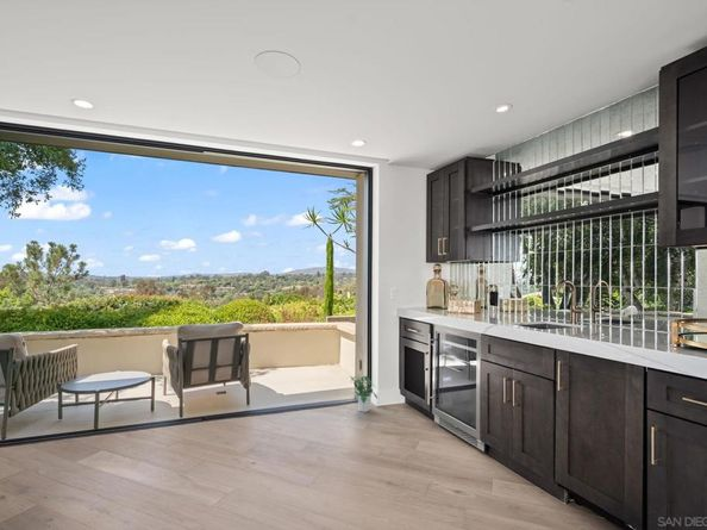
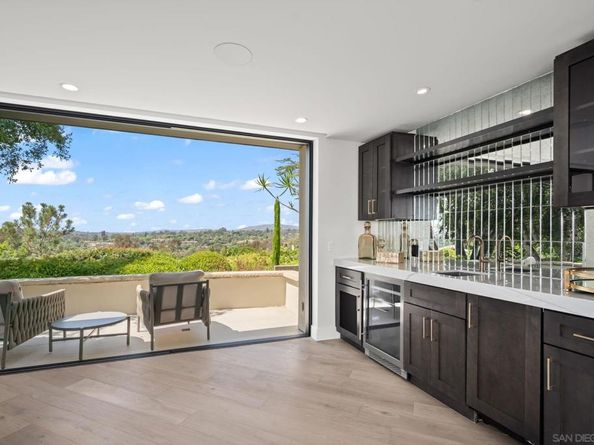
- potted plant [349,375,378,413]
